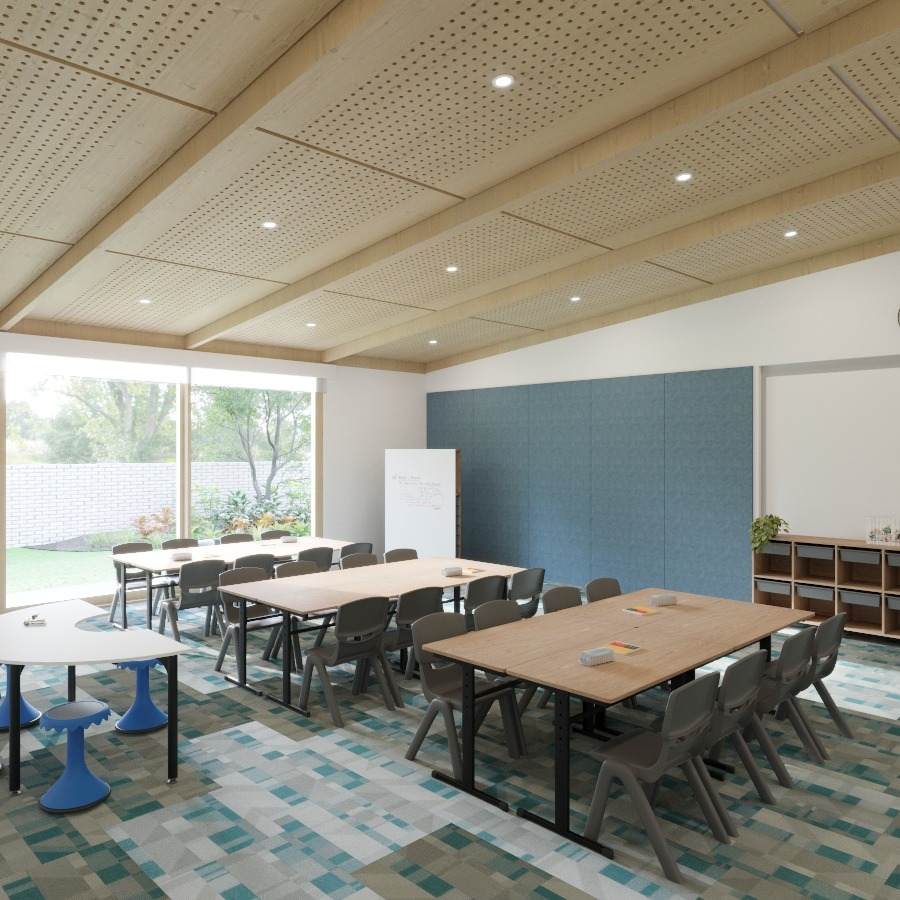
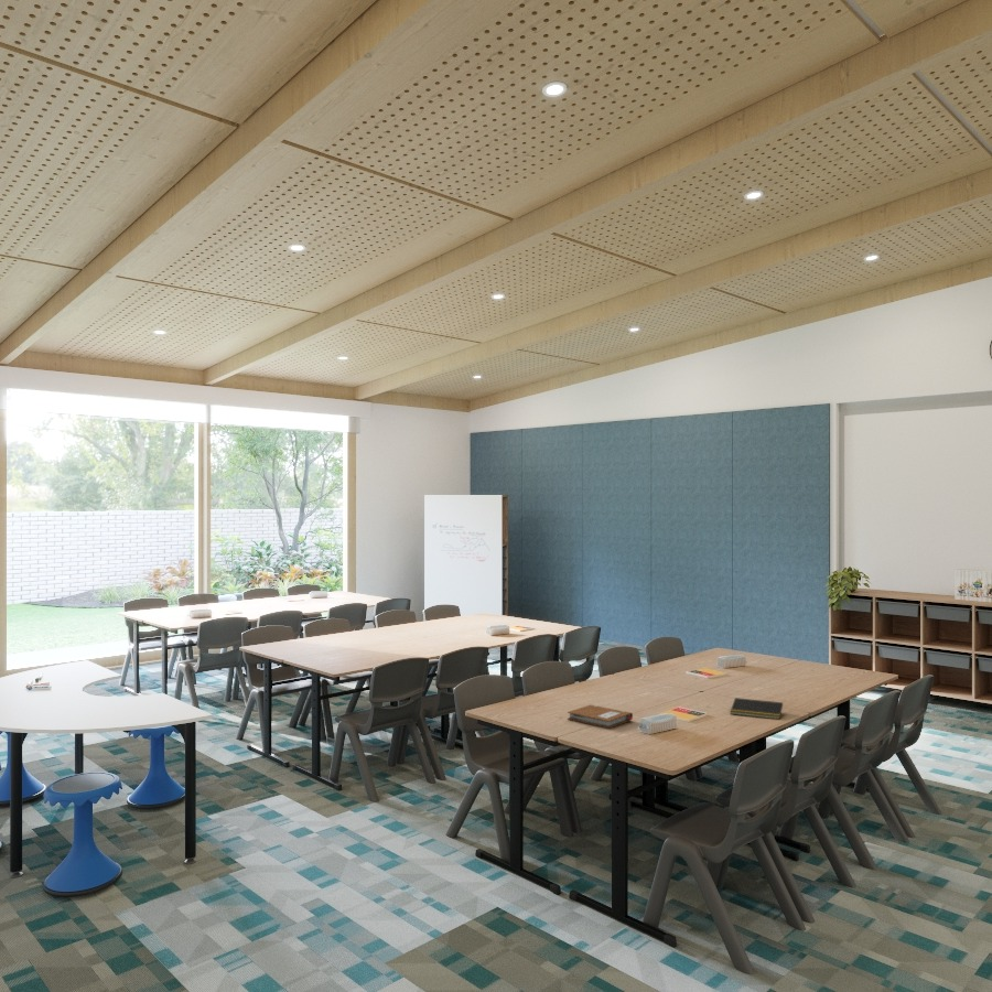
+ notepad [729,697,784,721]
+ notebook [567,703,634,730]
